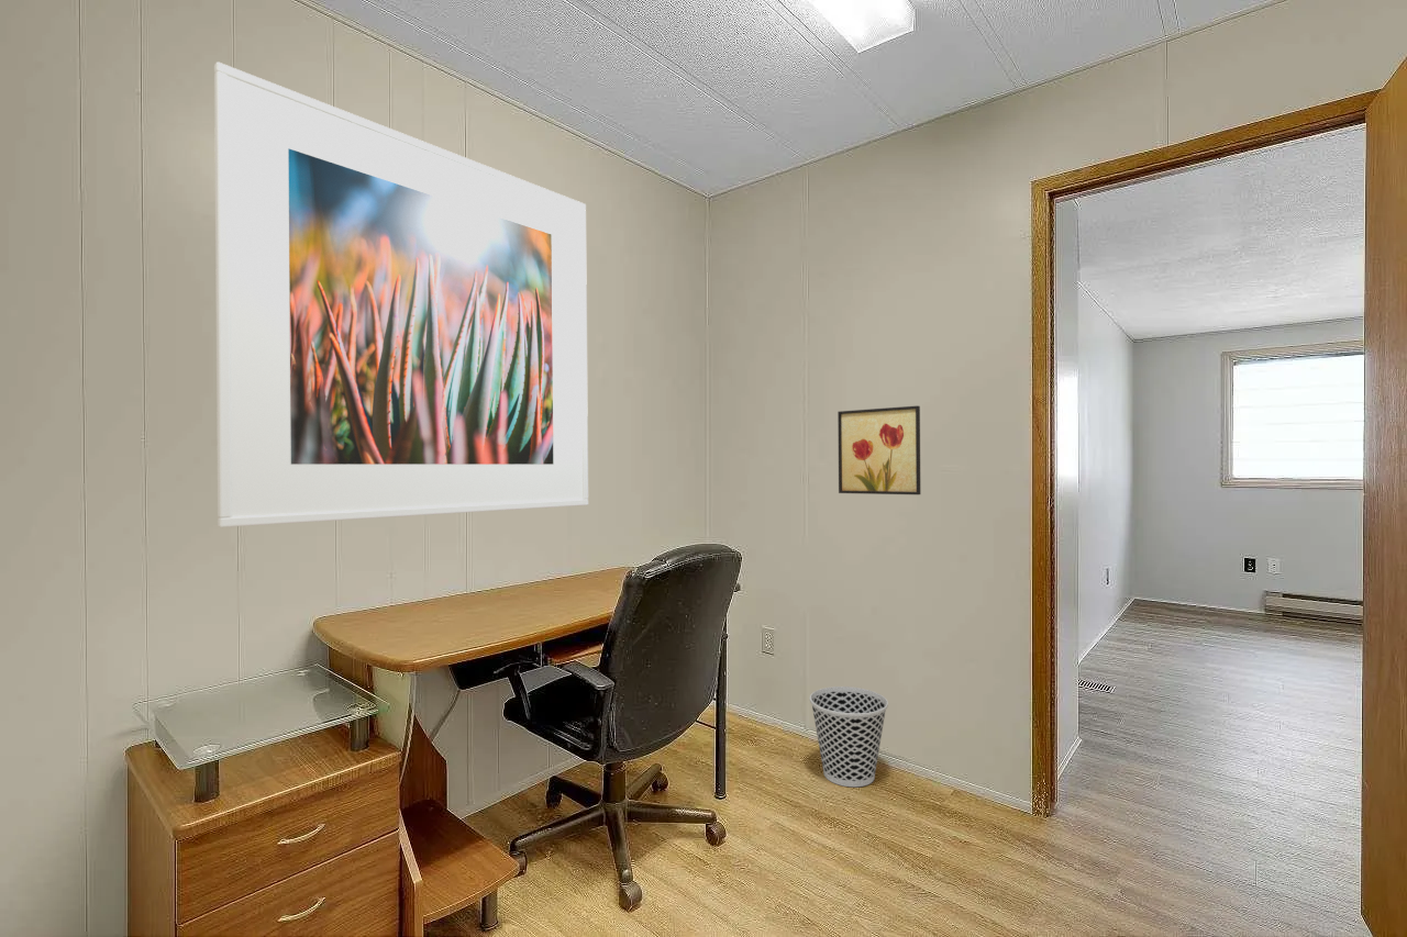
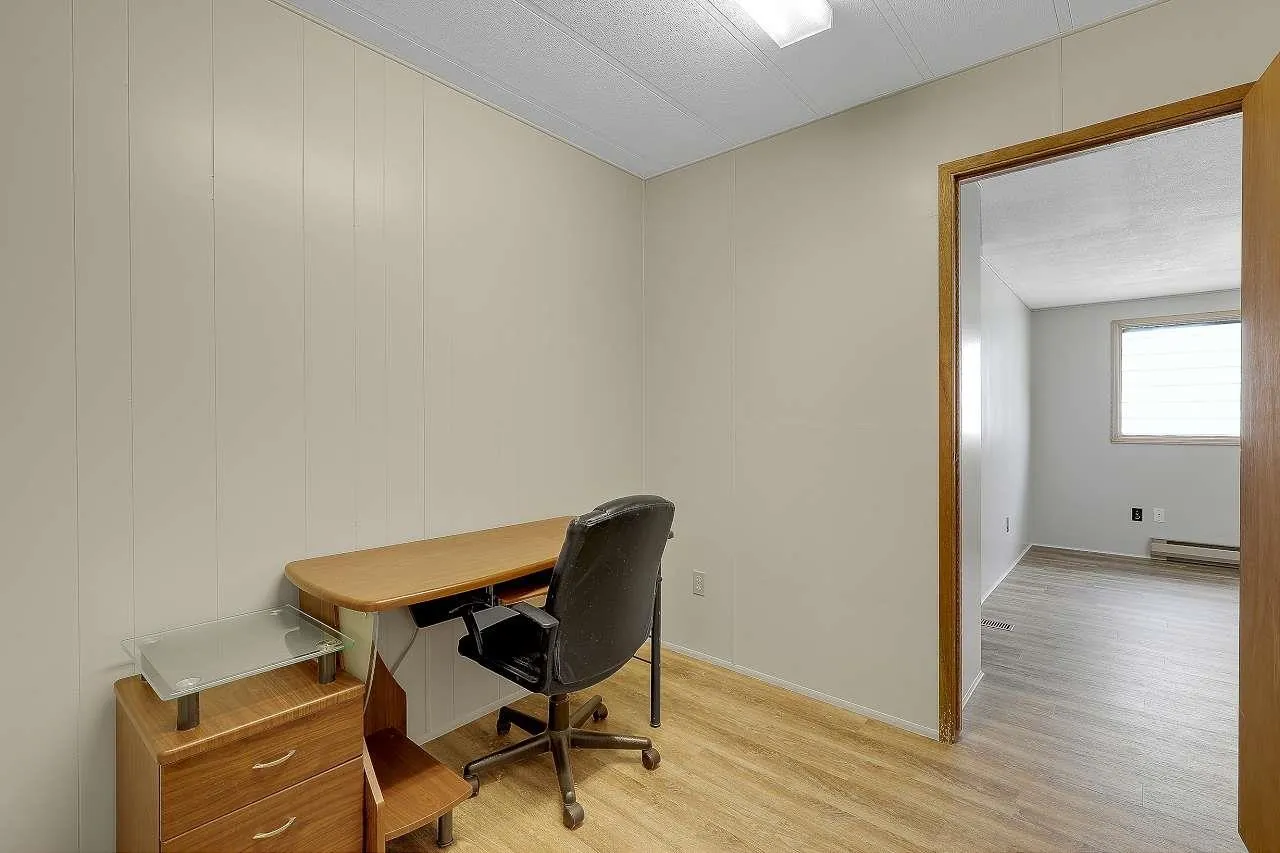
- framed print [213,60,589,528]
- wastebasket [809,685,889,788]
- wall art [837,404,922,495]
